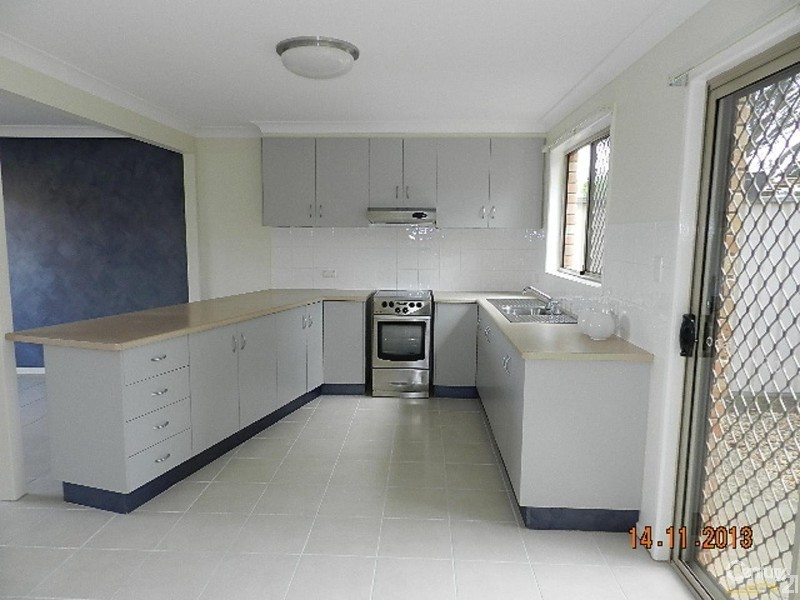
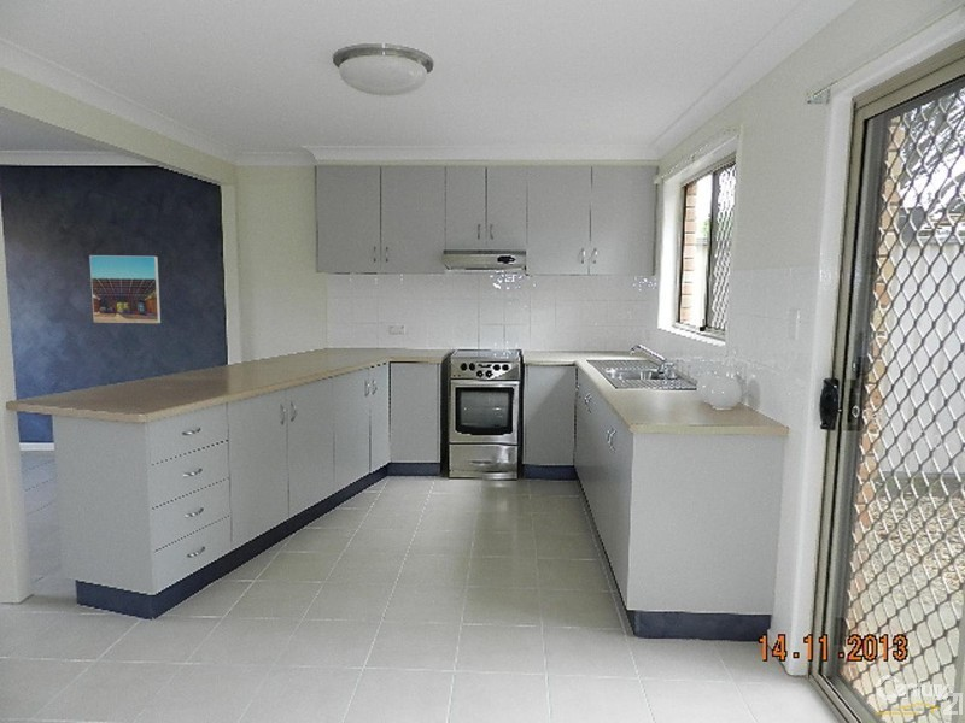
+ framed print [88,254,162,324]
